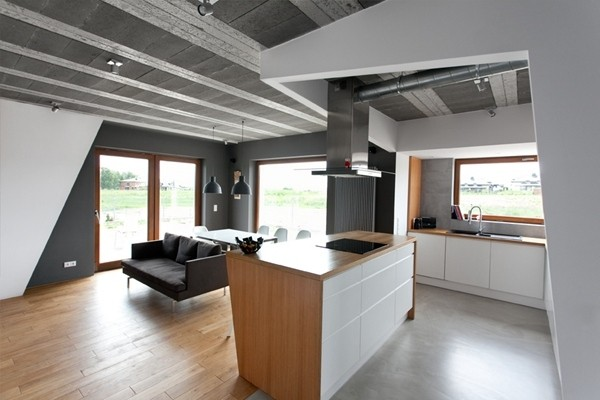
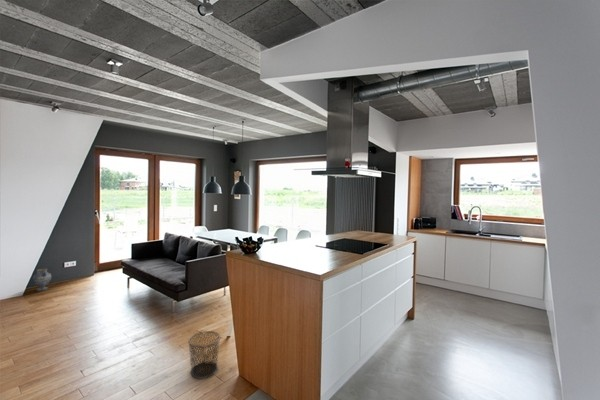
+ waste bin [187,330,221,379]
+ ceramic jug [32,268,52,292]
